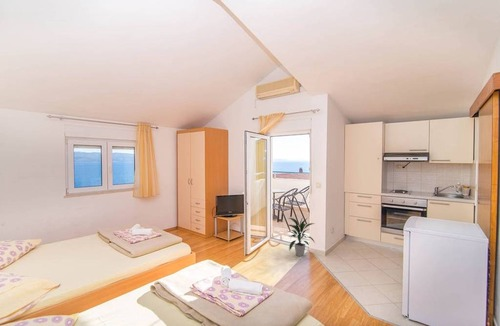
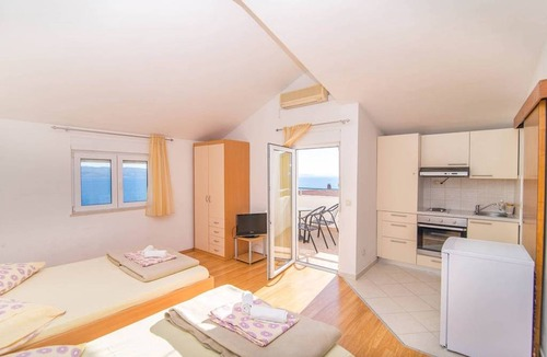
- indoor plant [287,217,316,257]
